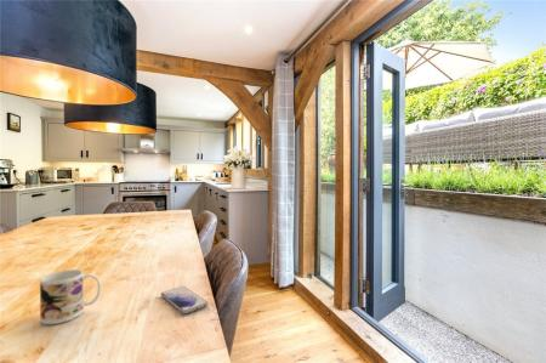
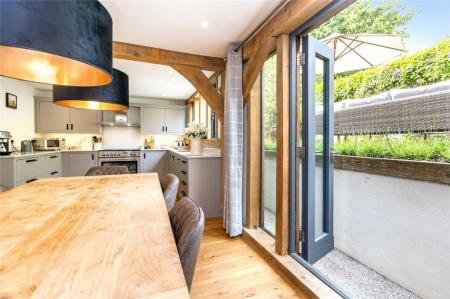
- mug [39,268,102,325]
- smartphone [160,285,209,314]
